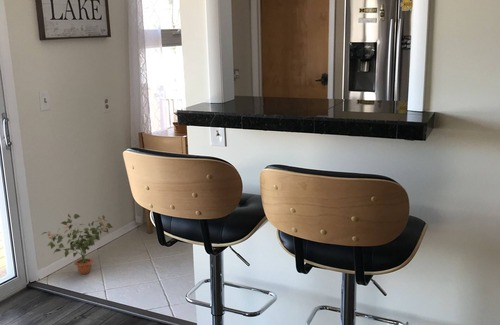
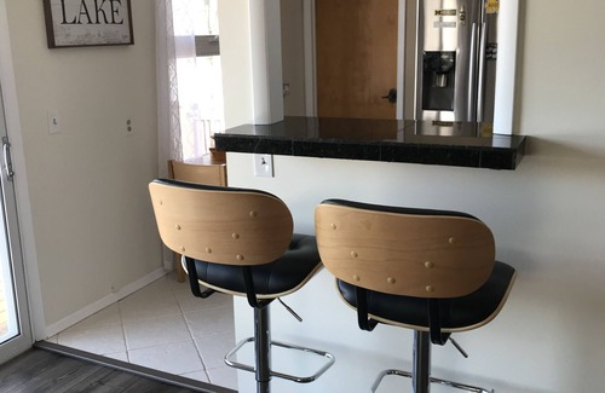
- potted plant [42,213,114,275]
